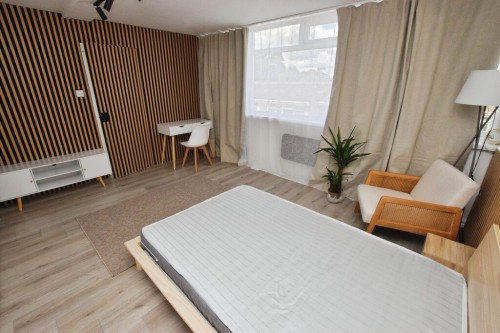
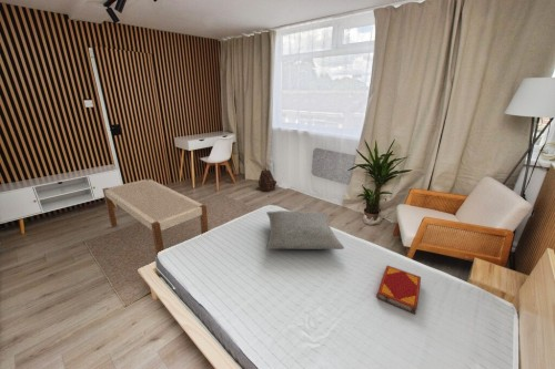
+ backpack [255,167,278,193]
+ pillow [265,209,345,250]
+ hardback book [375,265,422,316]
+ bench [101,177,210,256]
